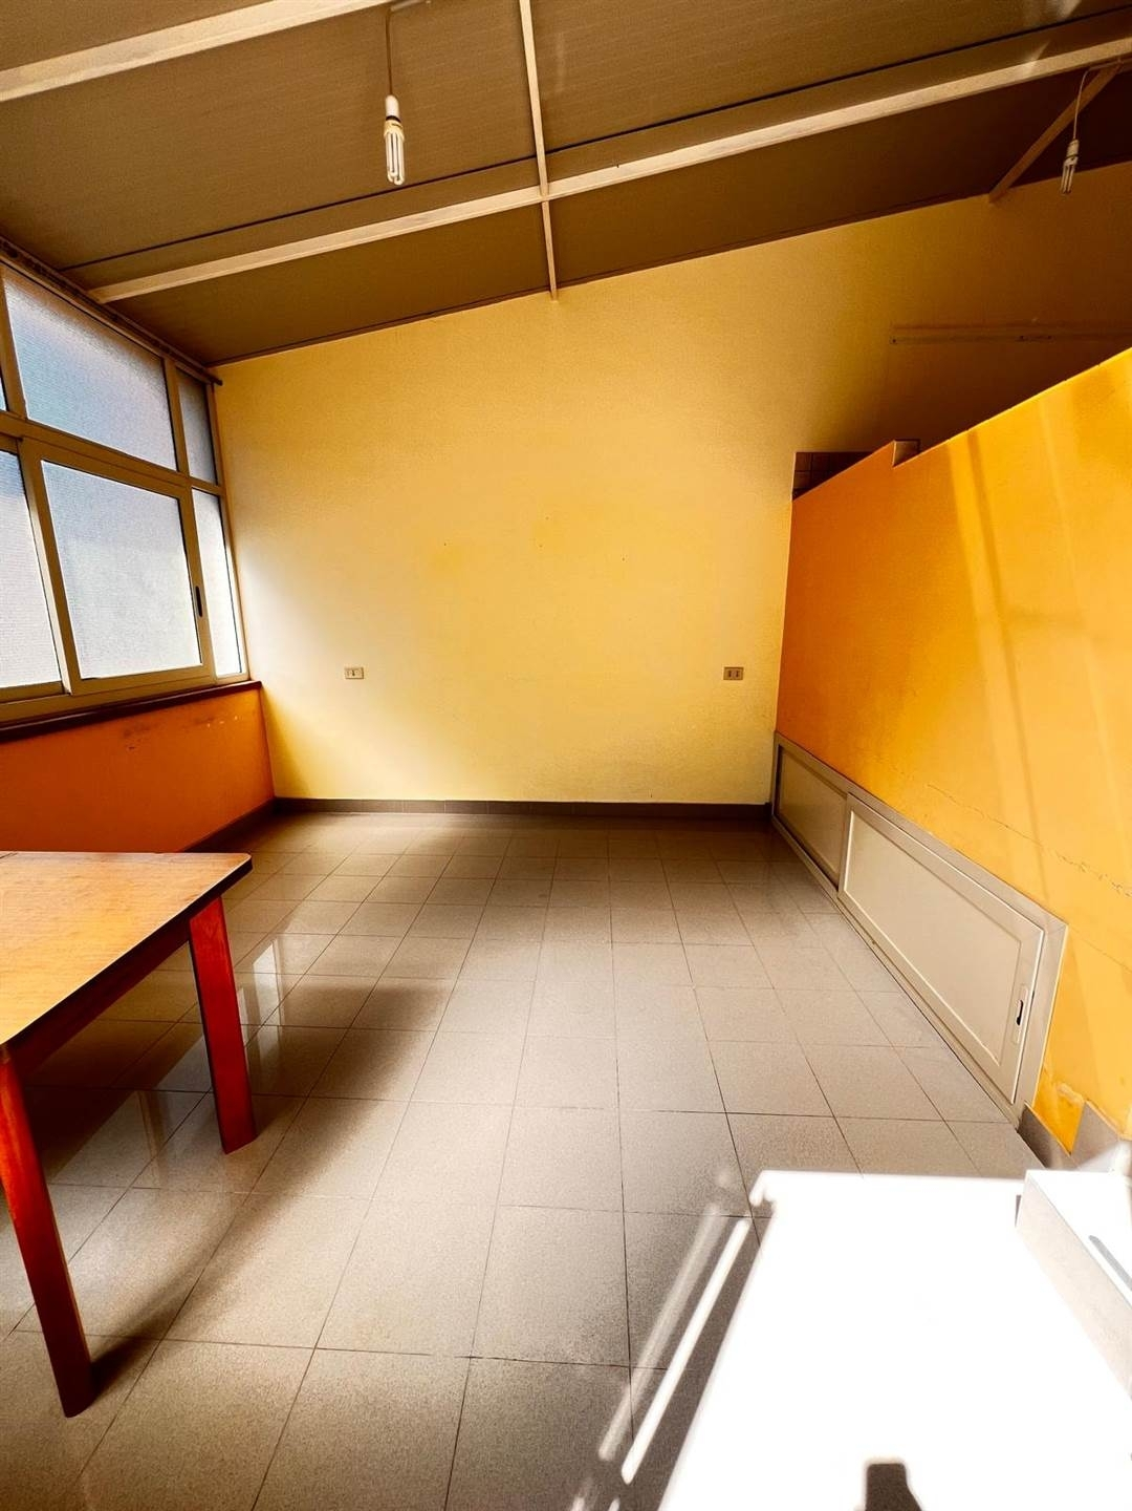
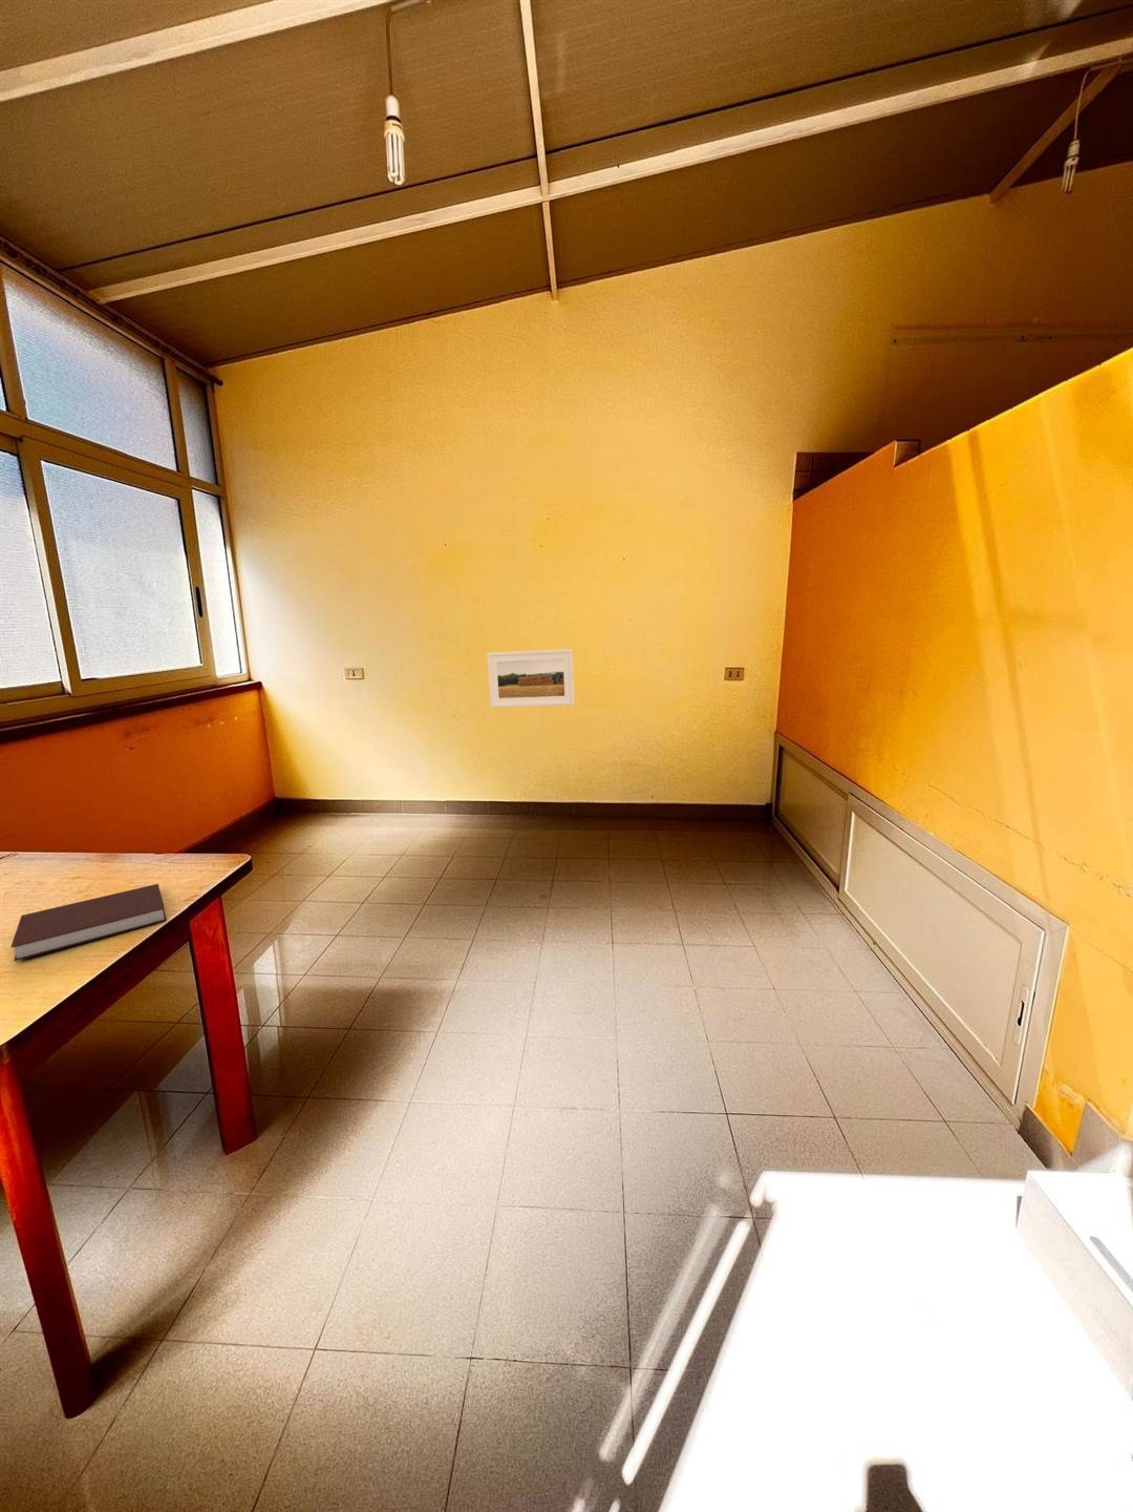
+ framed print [486,648,575,708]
+ notebook [11,883,168,962]
